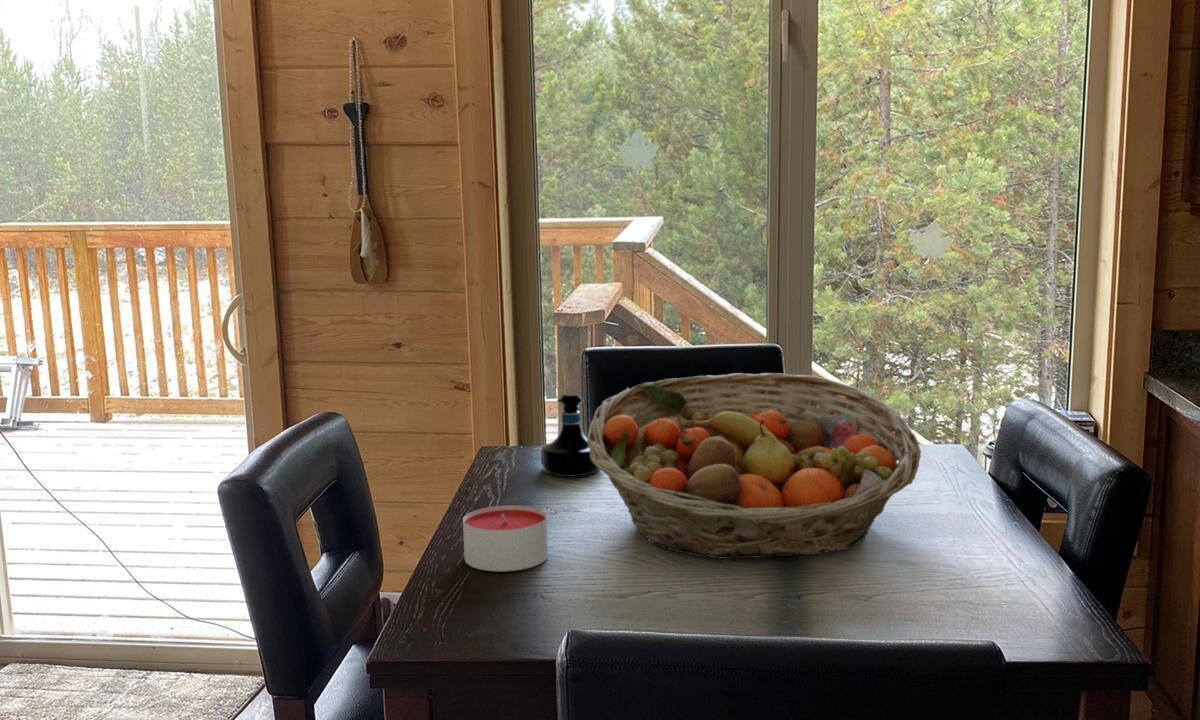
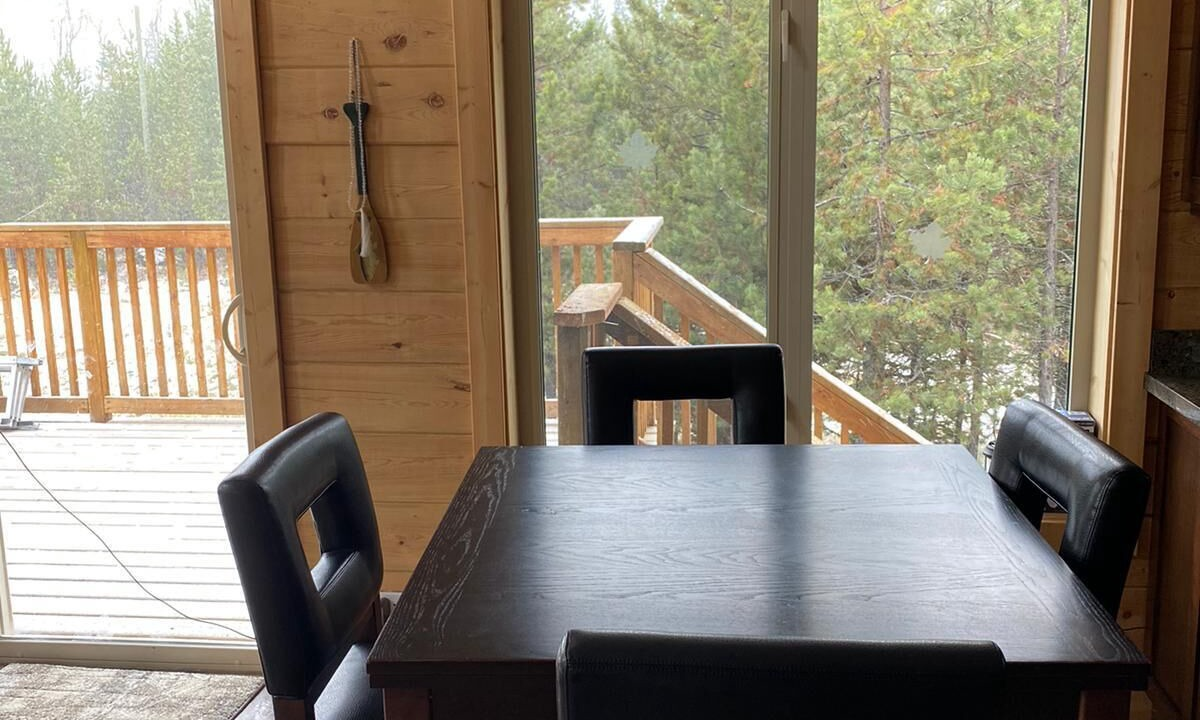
- candle [462,504,549,572]
- tequila bottle [540,392,601,478]
- fruit basket [586,372,922,559]
